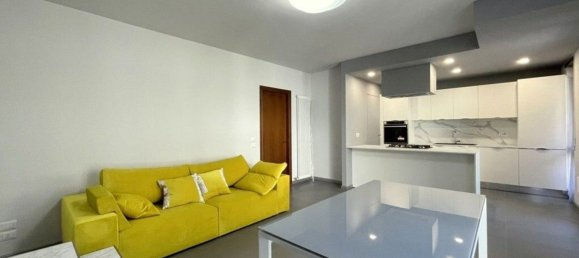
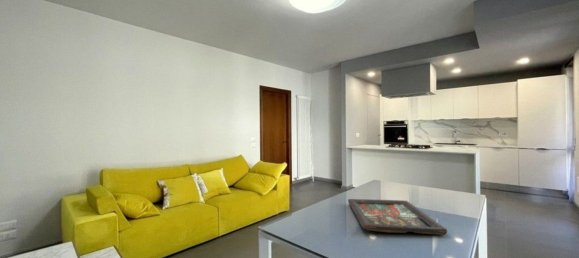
+ decorative tray [347,198,448,236]
